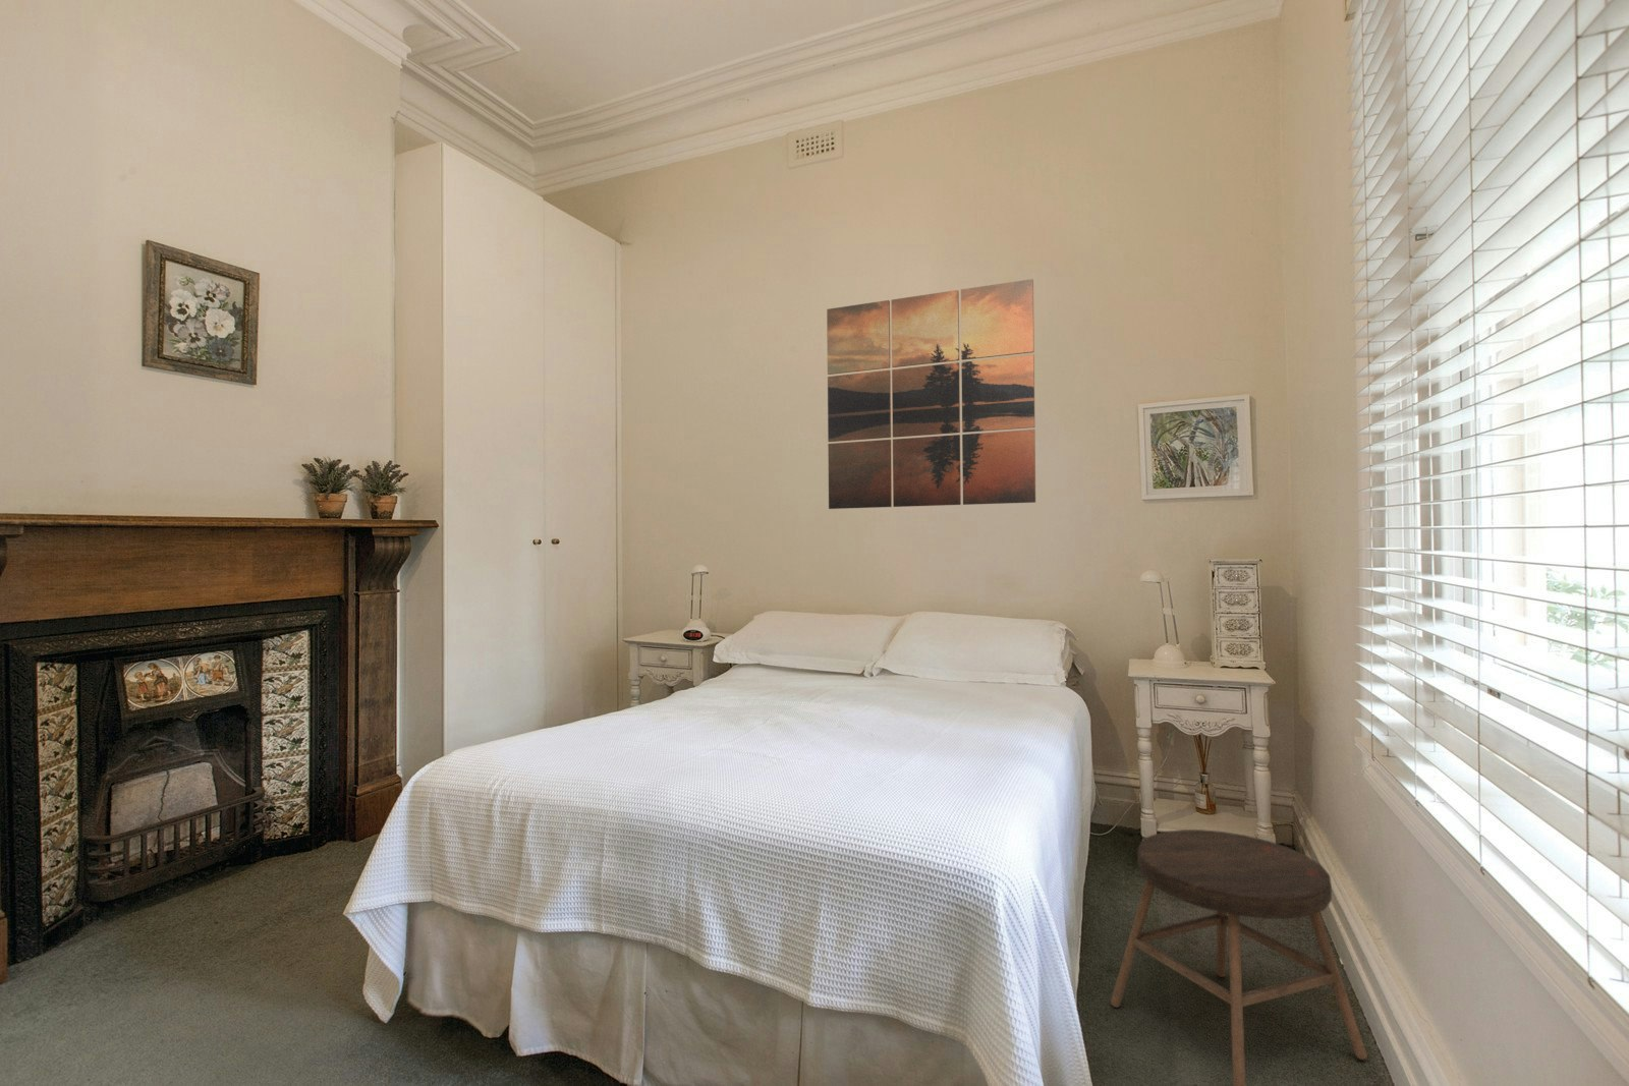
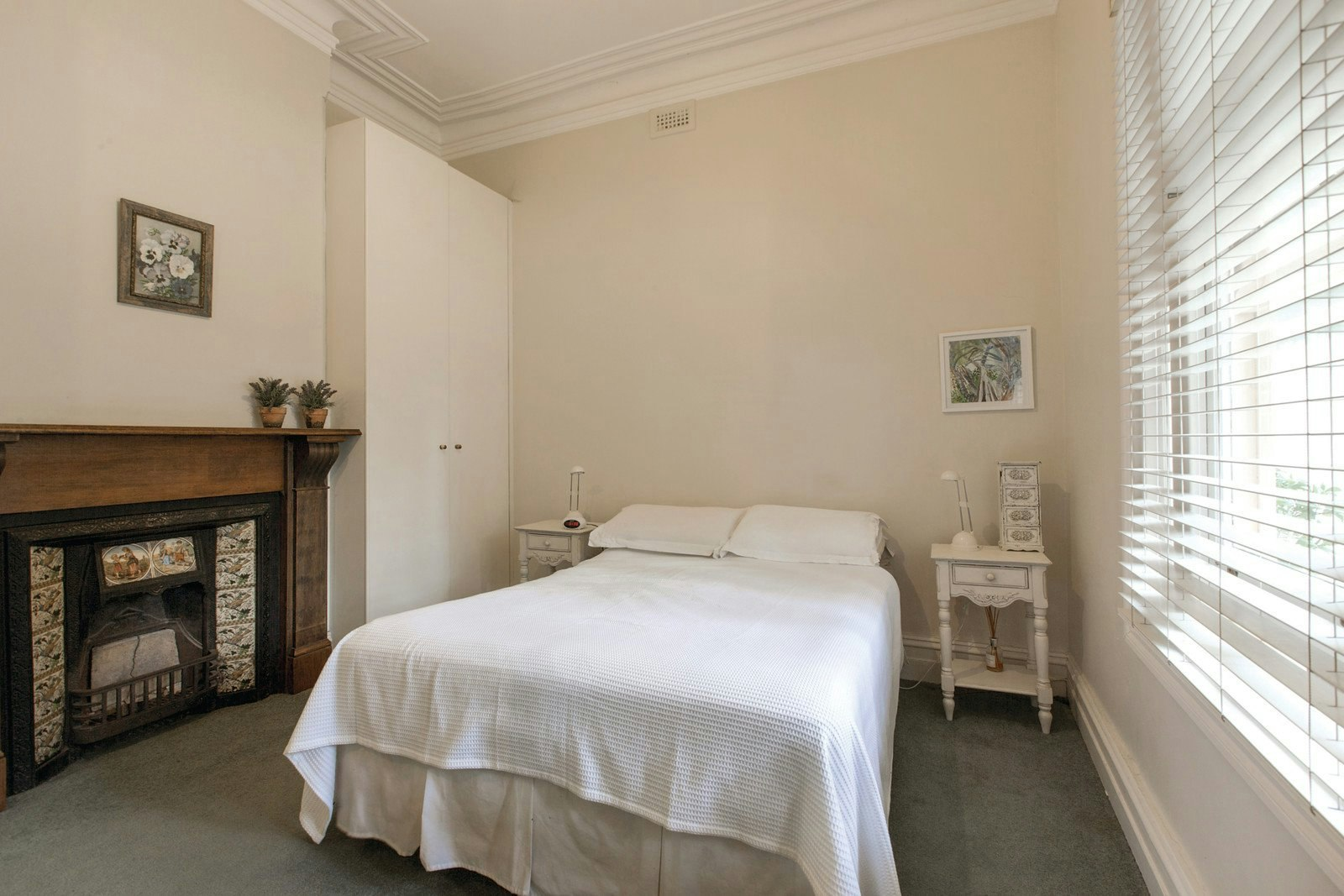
- stool [1110,829,1368,1086]
- wall art [825,278,1036,510]
